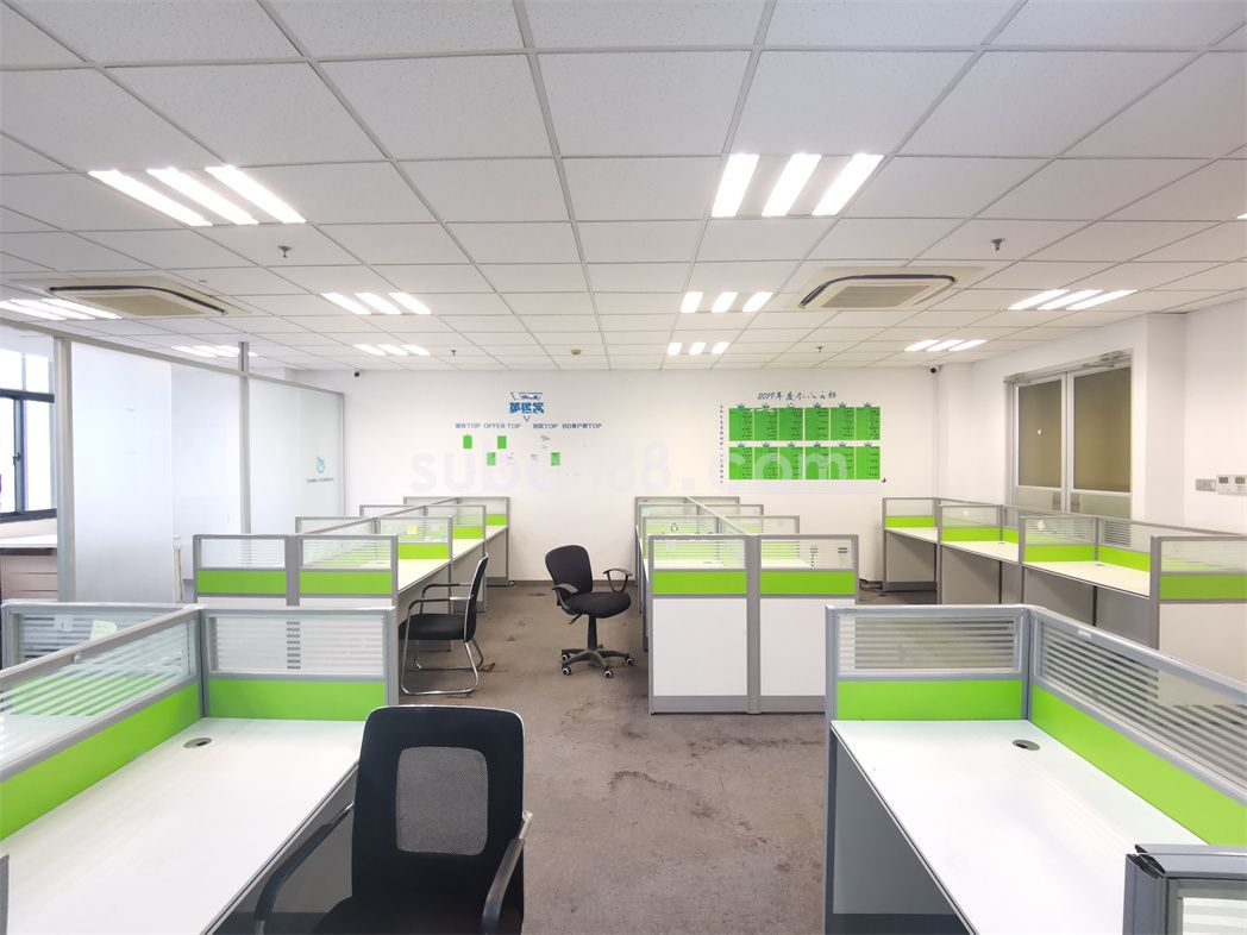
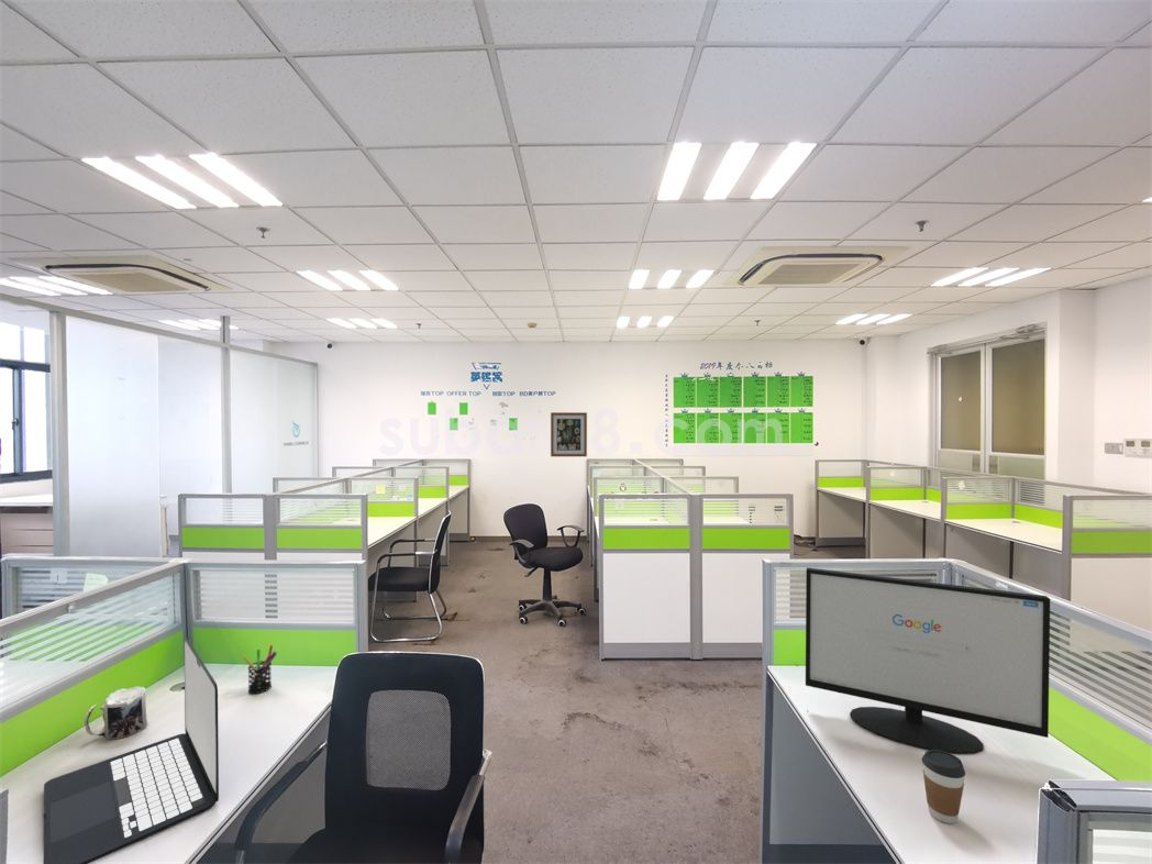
+ computer monitor [805,567,1051,755]
+ pen holder [242,644,278,695]
+ wall art [550,411,588,457]
+ laptop [42,638,220,864]
+ coffee cup [921,750,966,824]
+ mug [84,686,148,741]
